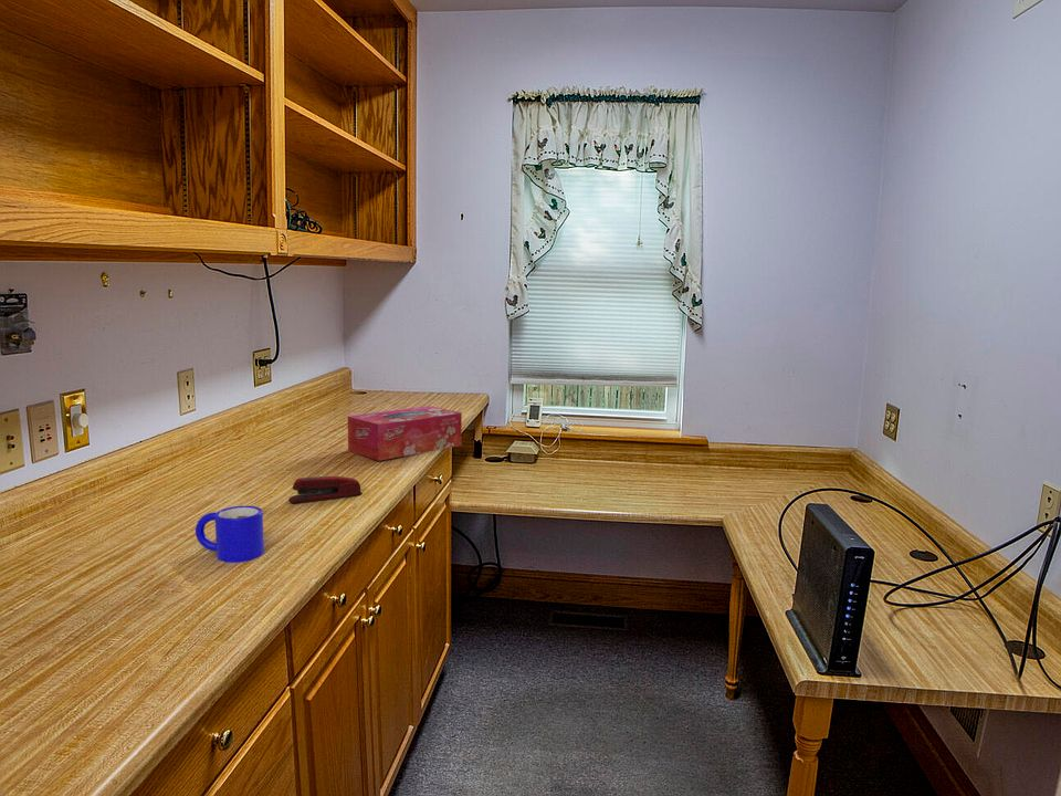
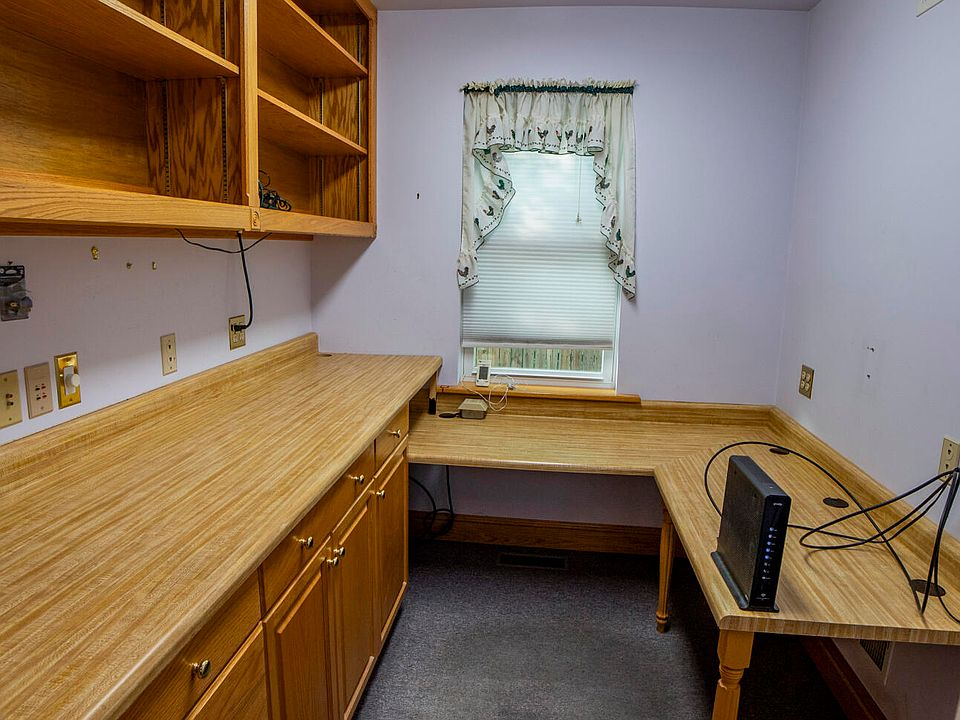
- tissue box [347,405,463,462]
- mug [195,505,265,564]
- stapler [287,475,364,504]
